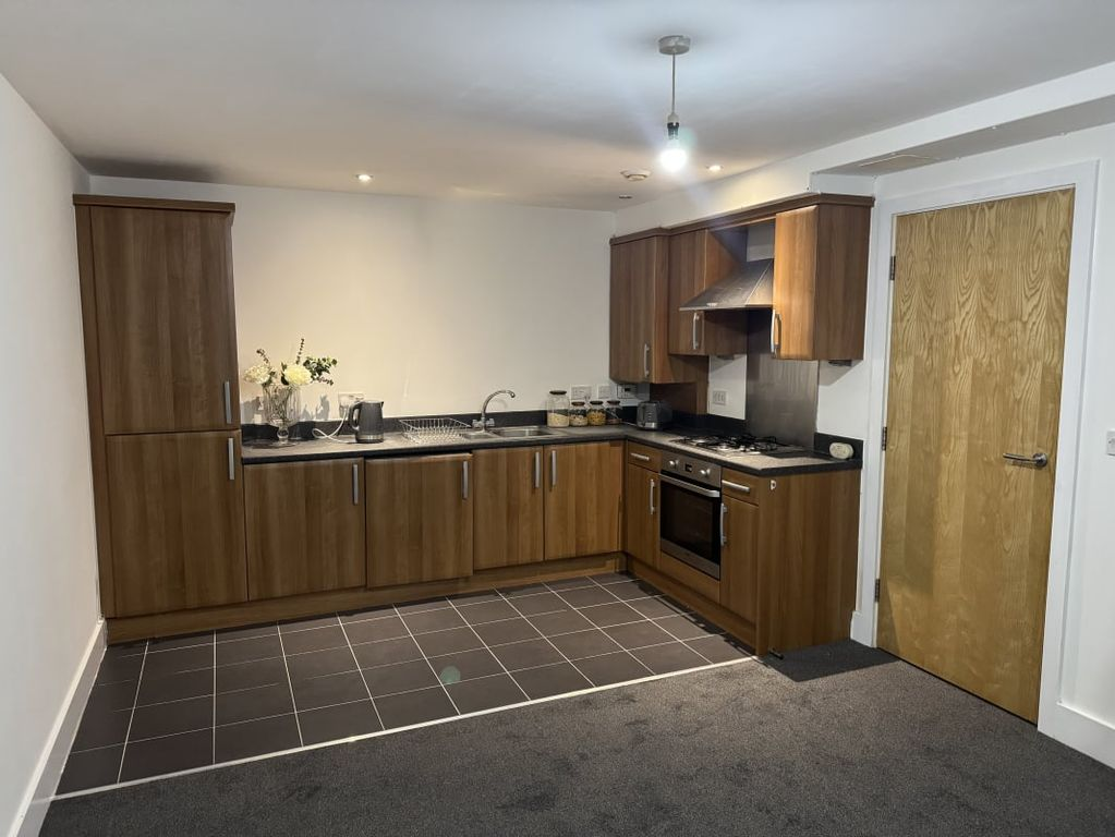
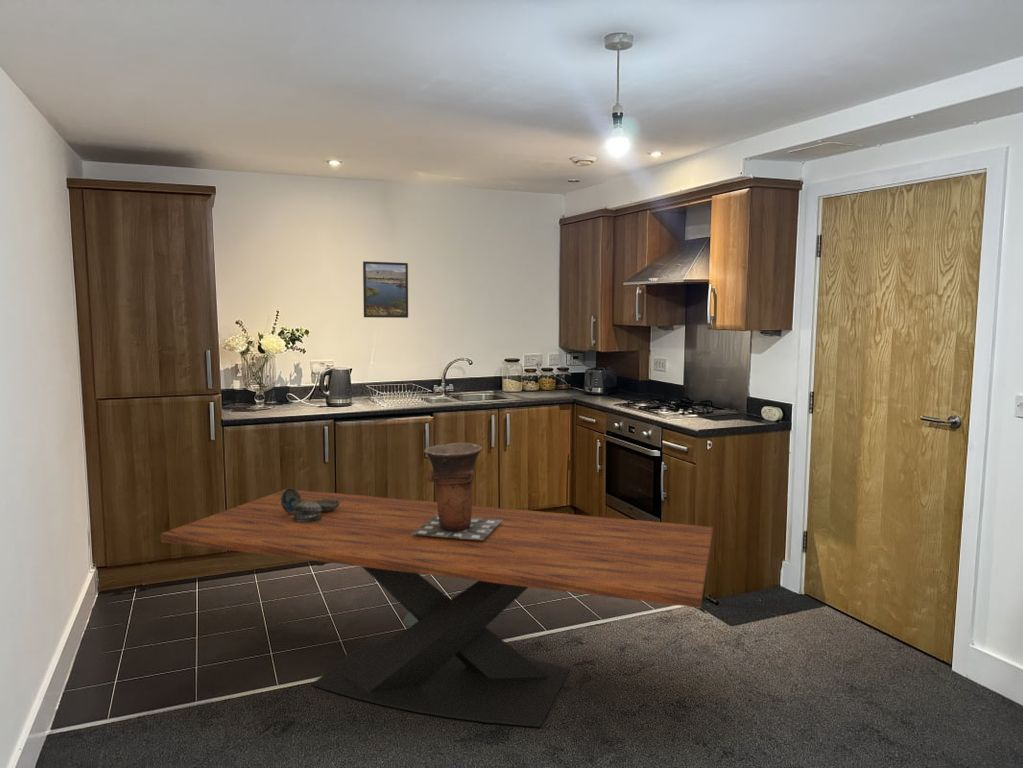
+ decorative bowl [281,487,340,522]
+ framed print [362,260,409,319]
+ dining table [160,488,714,728]
+ vase [412,442,502,540]
